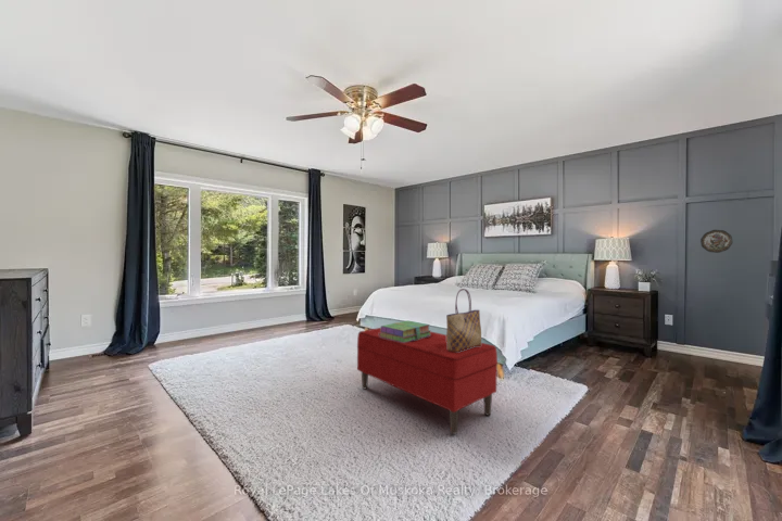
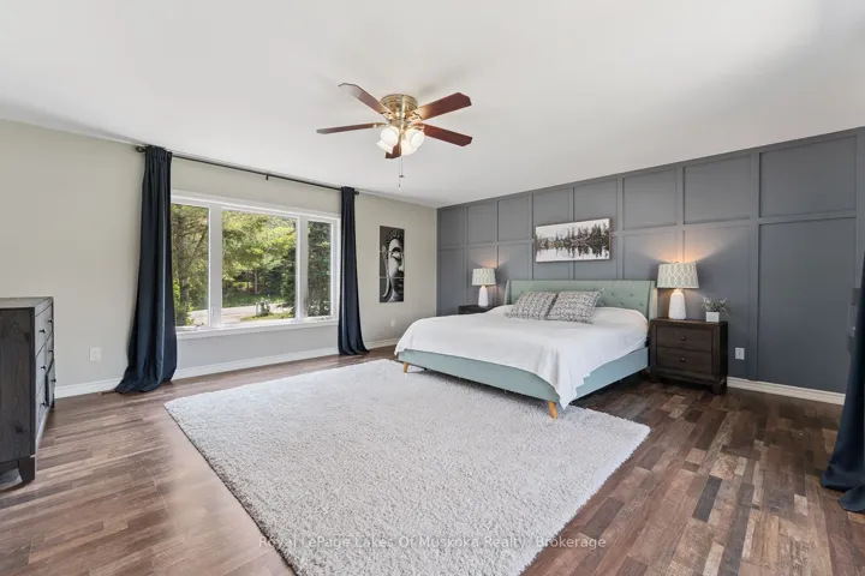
- bench [356,327,499,435]
- stack of books [379,319,431,343]
- decorative plate [699,229,734,254]
- tote bag [445,288,482,352]
